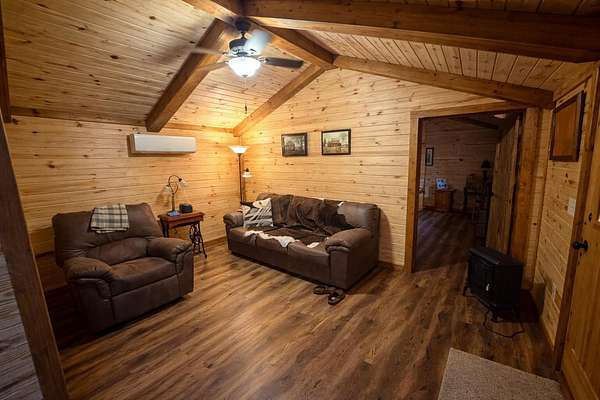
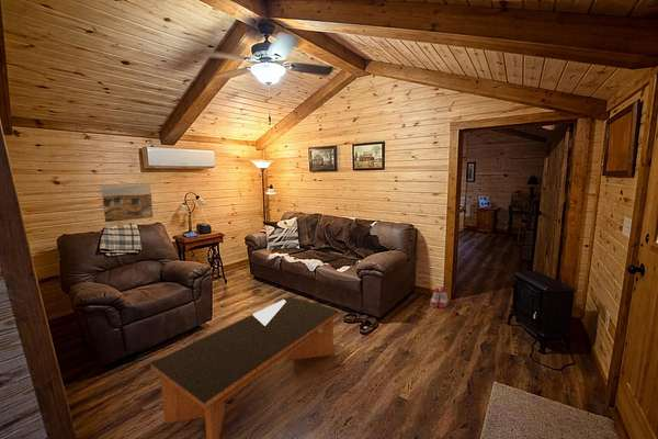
+ coffee table [149,295,340,439]
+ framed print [99,183,155,224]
+ boots [429,285,450,308]
